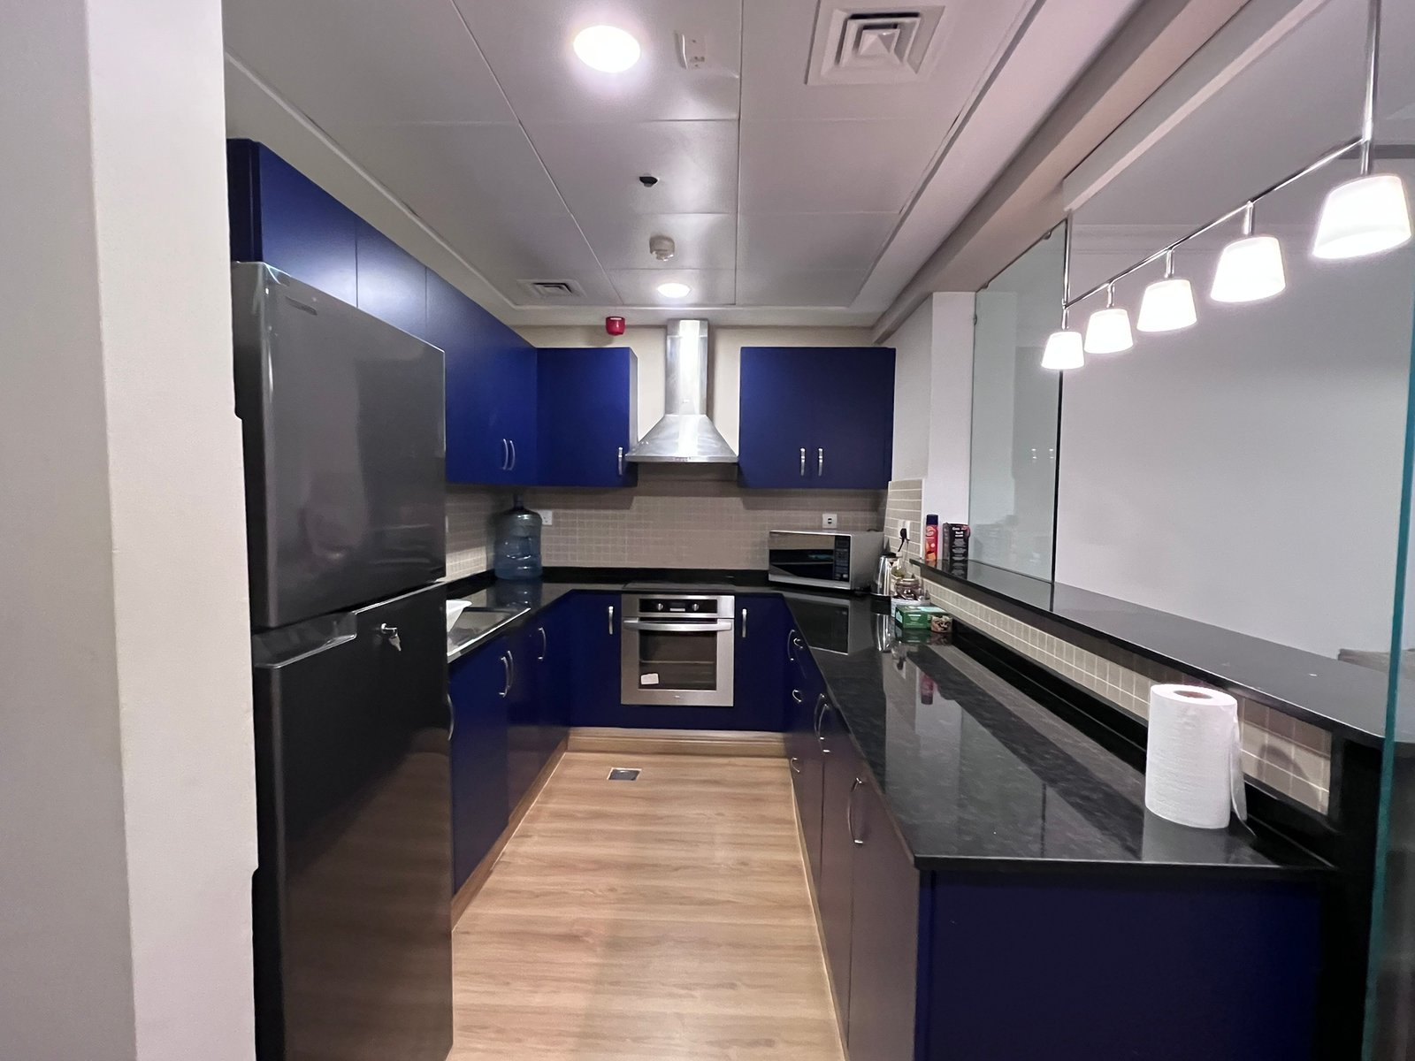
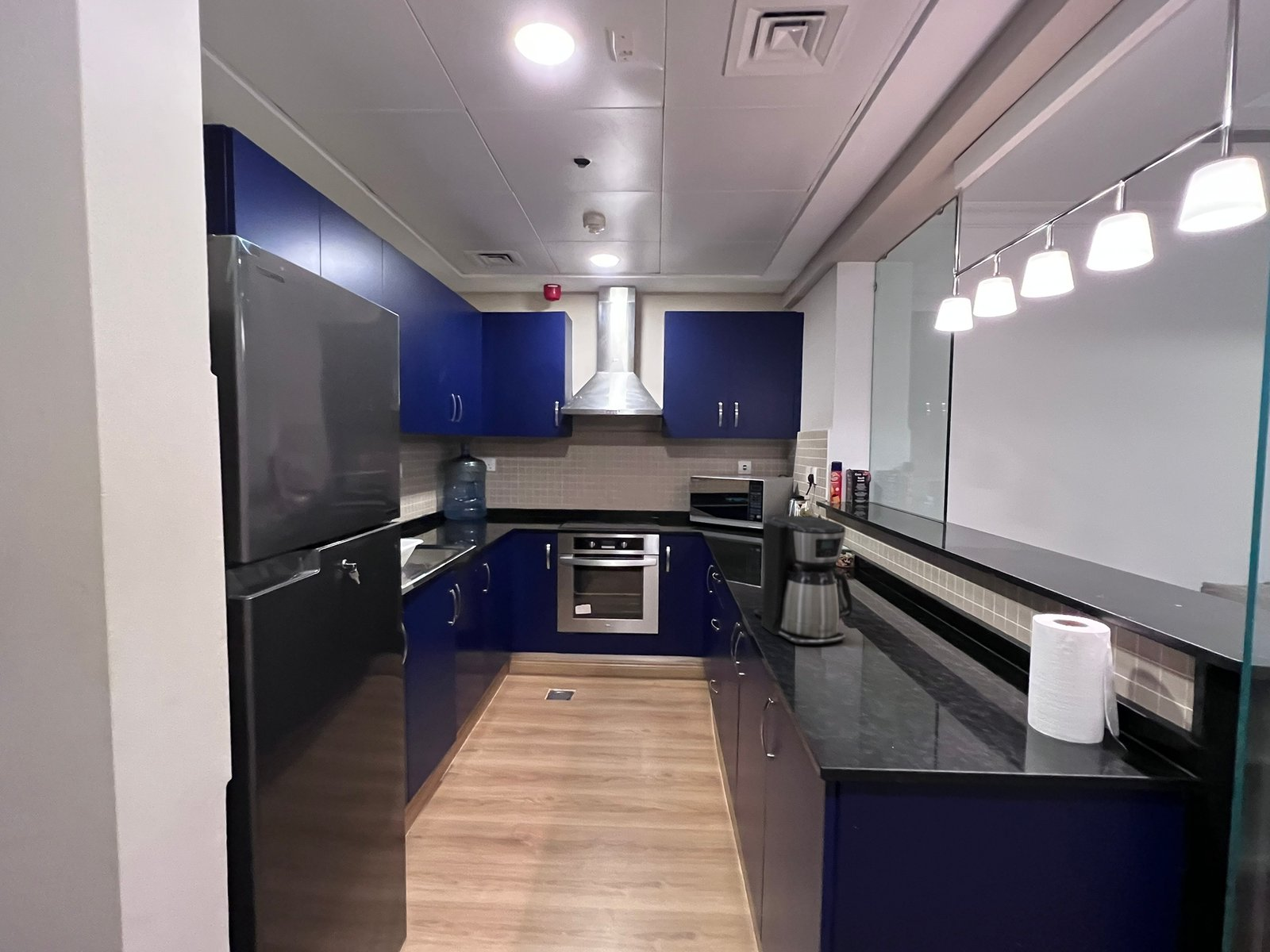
+ coffee maker [752,515,853,645]
